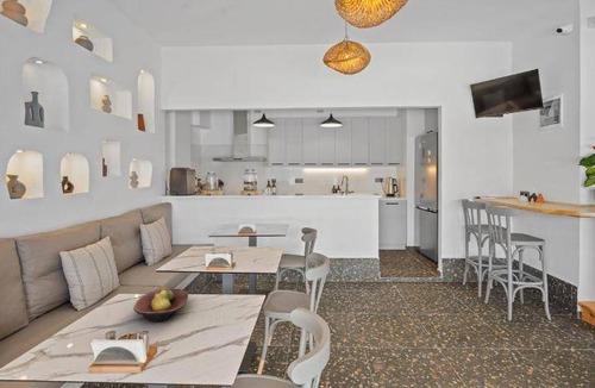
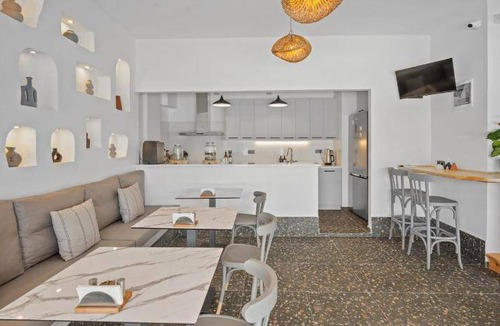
- fruit bowl [132,286,189,323]
